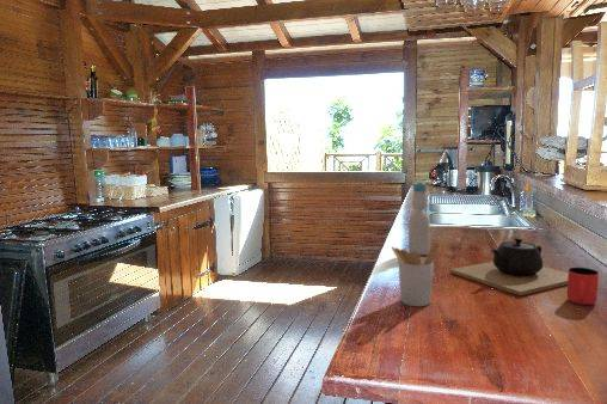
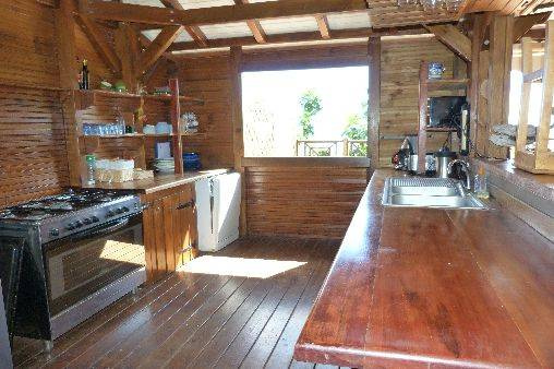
- cup [566,267,600,306]
- teapot [449,237,569,296]
- utensil holder [391,241,440,307]
- bottle [407,180,430,257]
